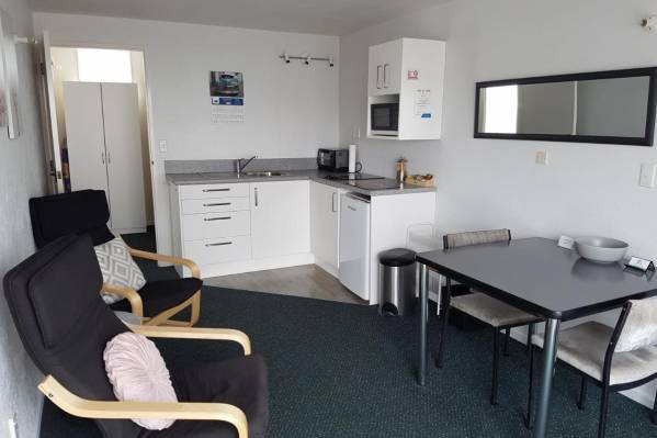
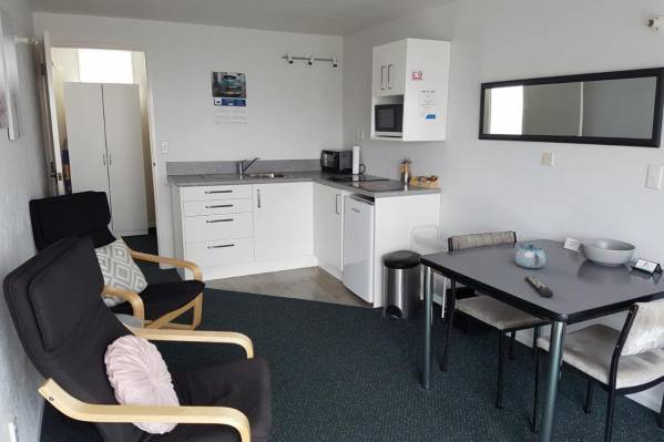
+ remote control [524,276,554,298]
+ chinaware [514,243,548,269]
